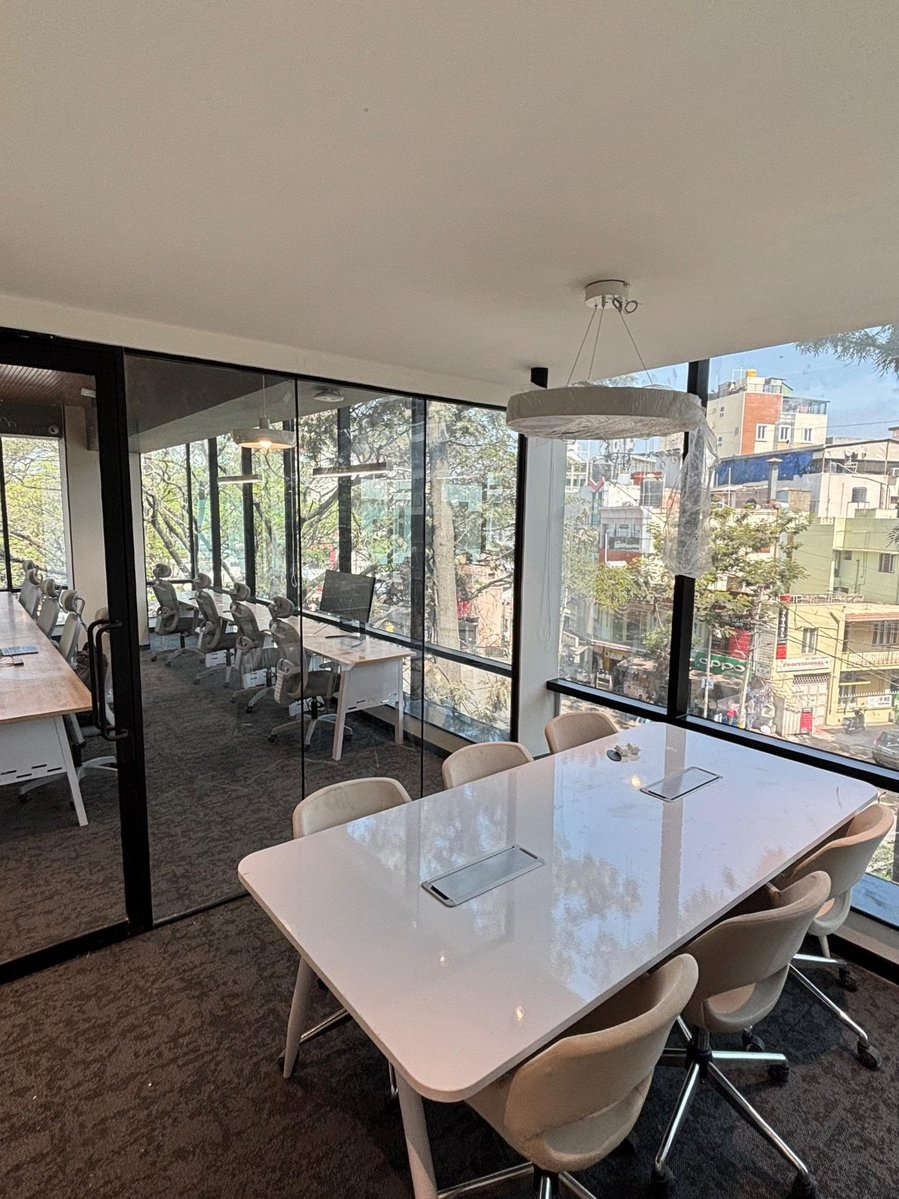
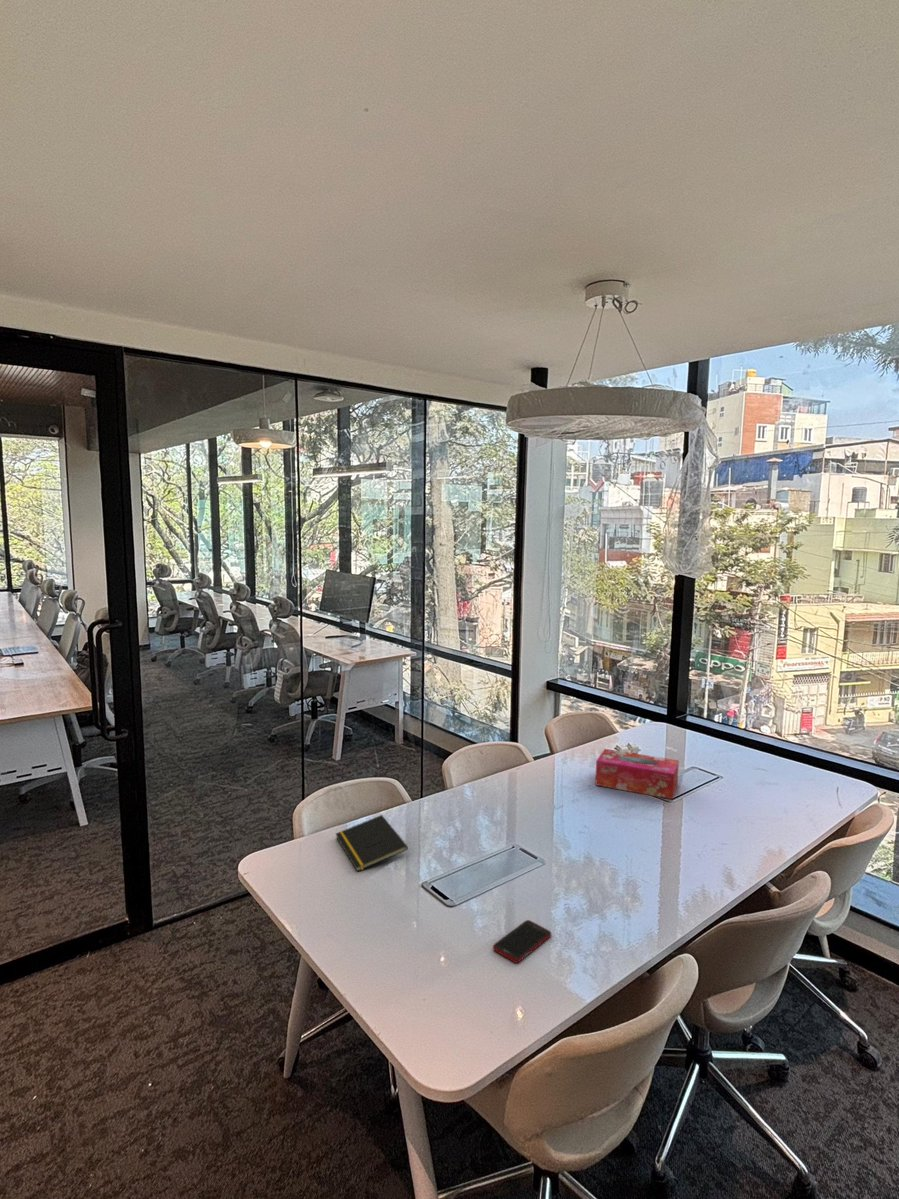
+ tissue box [594,748,680,800]
+ notepad [335,814,409,873]
+ cell phone [492,919,552,964]
